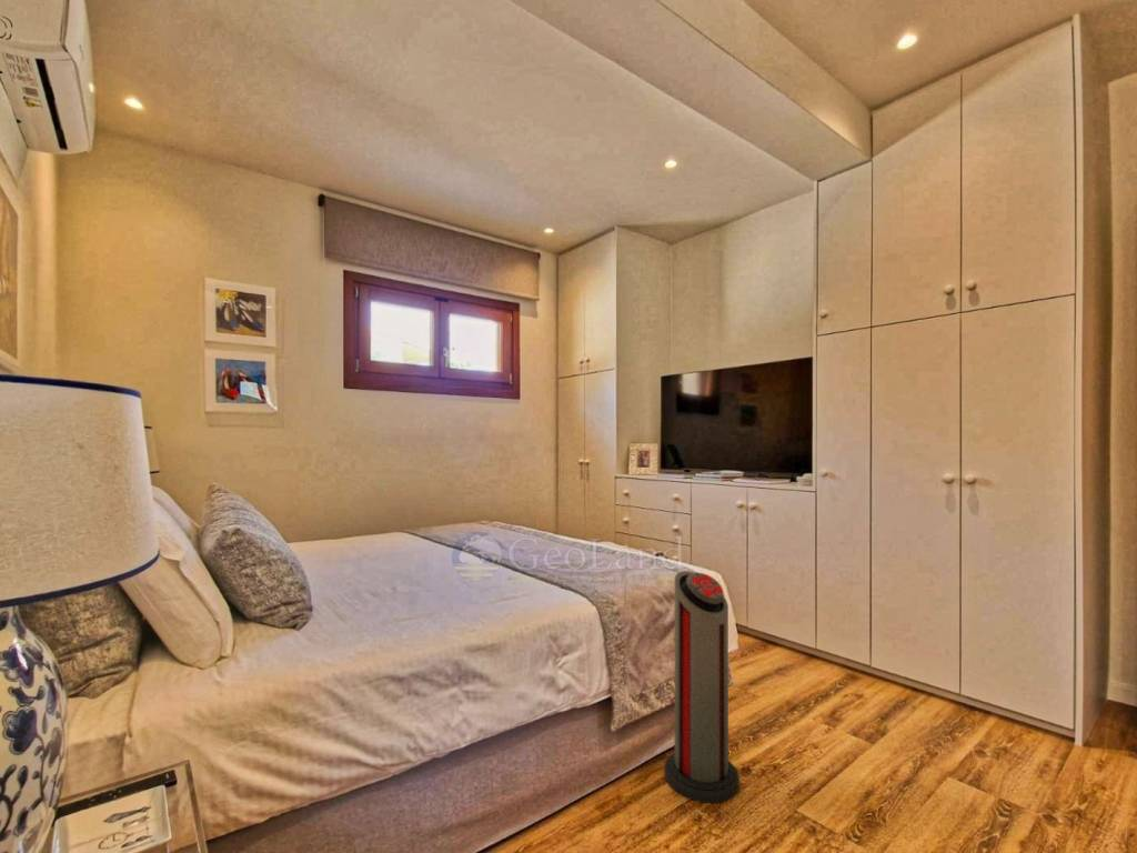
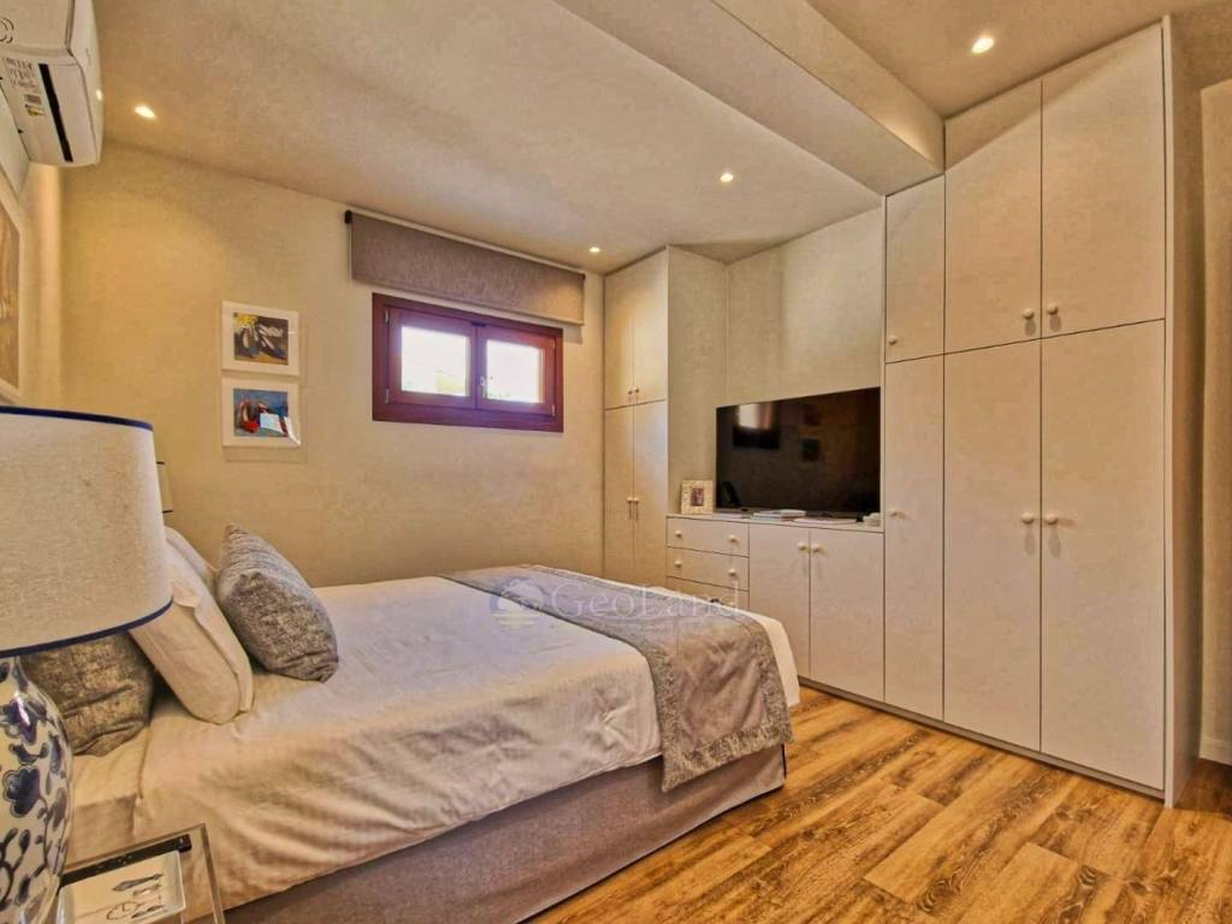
- air purifier [663,570,741,804]
